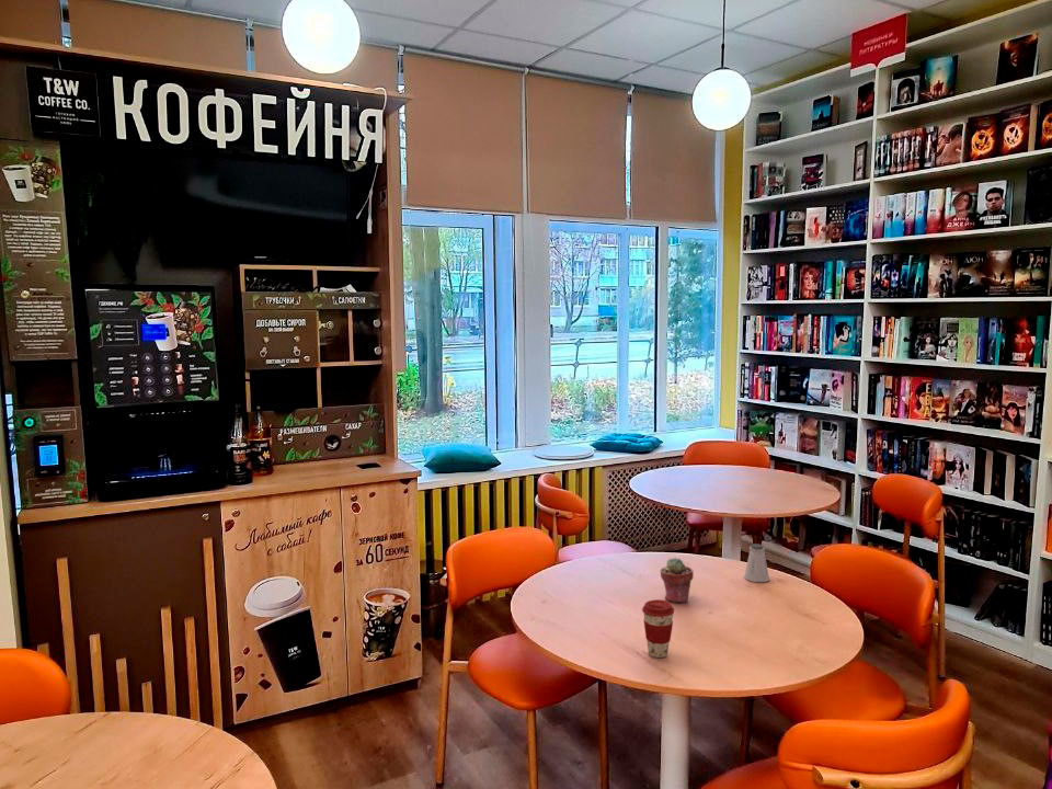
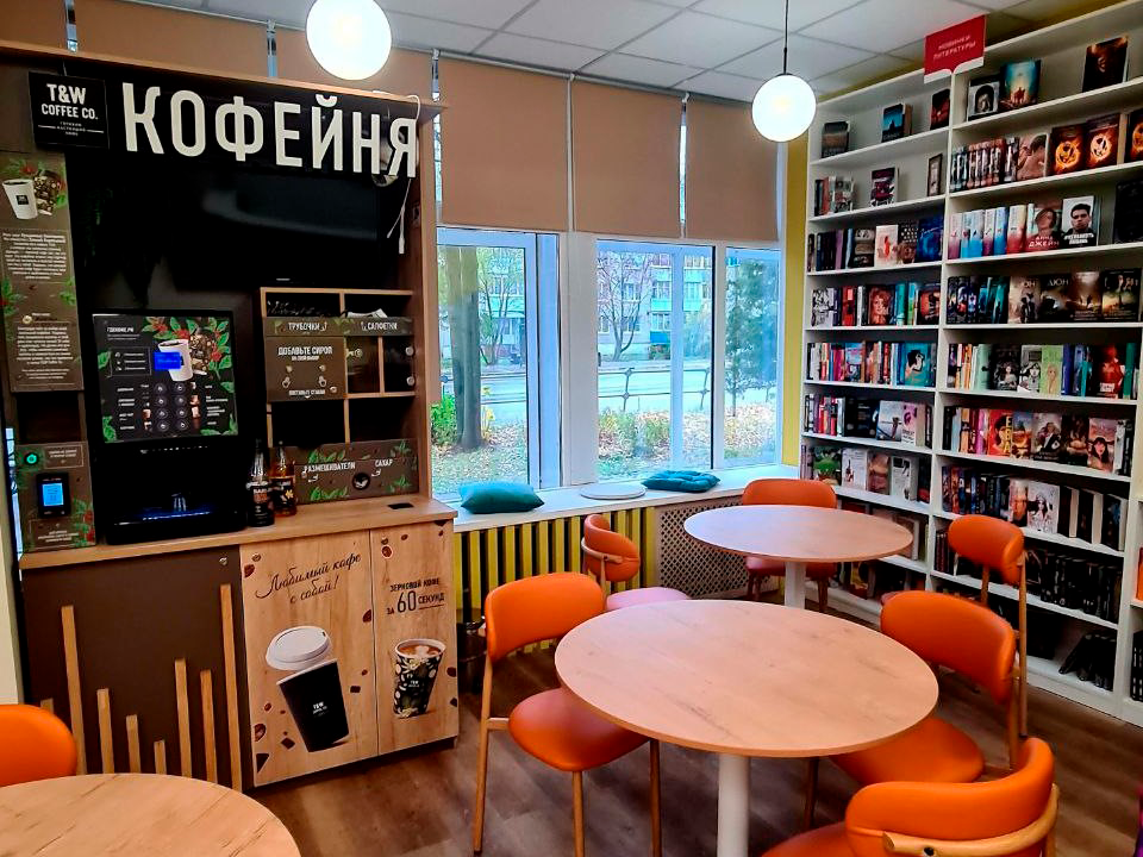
- coffee cup [641,598,675,659]
- saltshaker [743,542,770,583]
- potted succulent [660,557,695,604]
